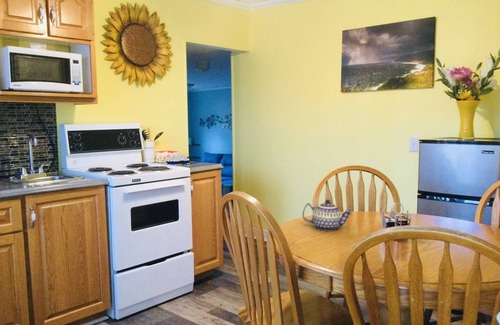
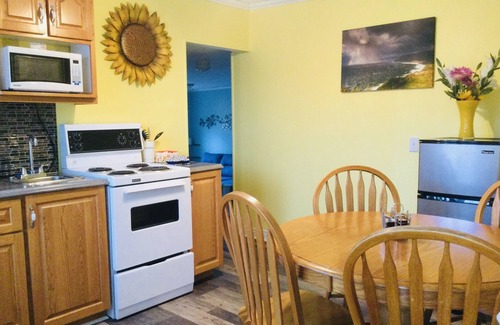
- teapot [302,199,353,232]
